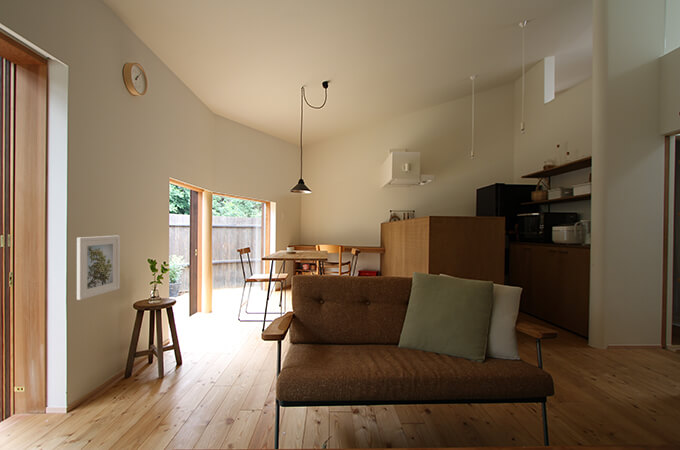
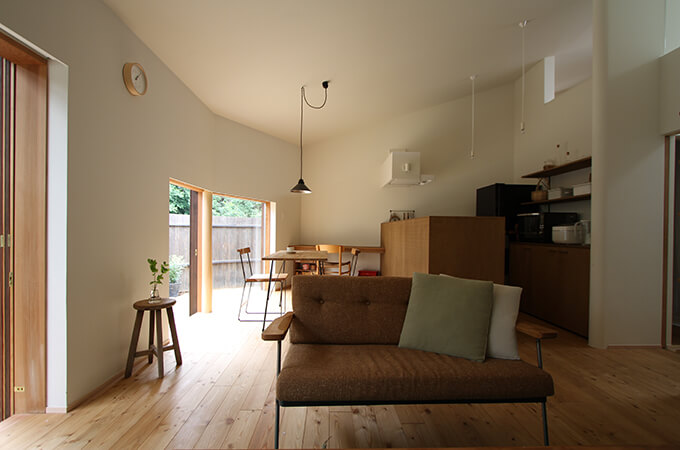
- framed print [76,235,121,301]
